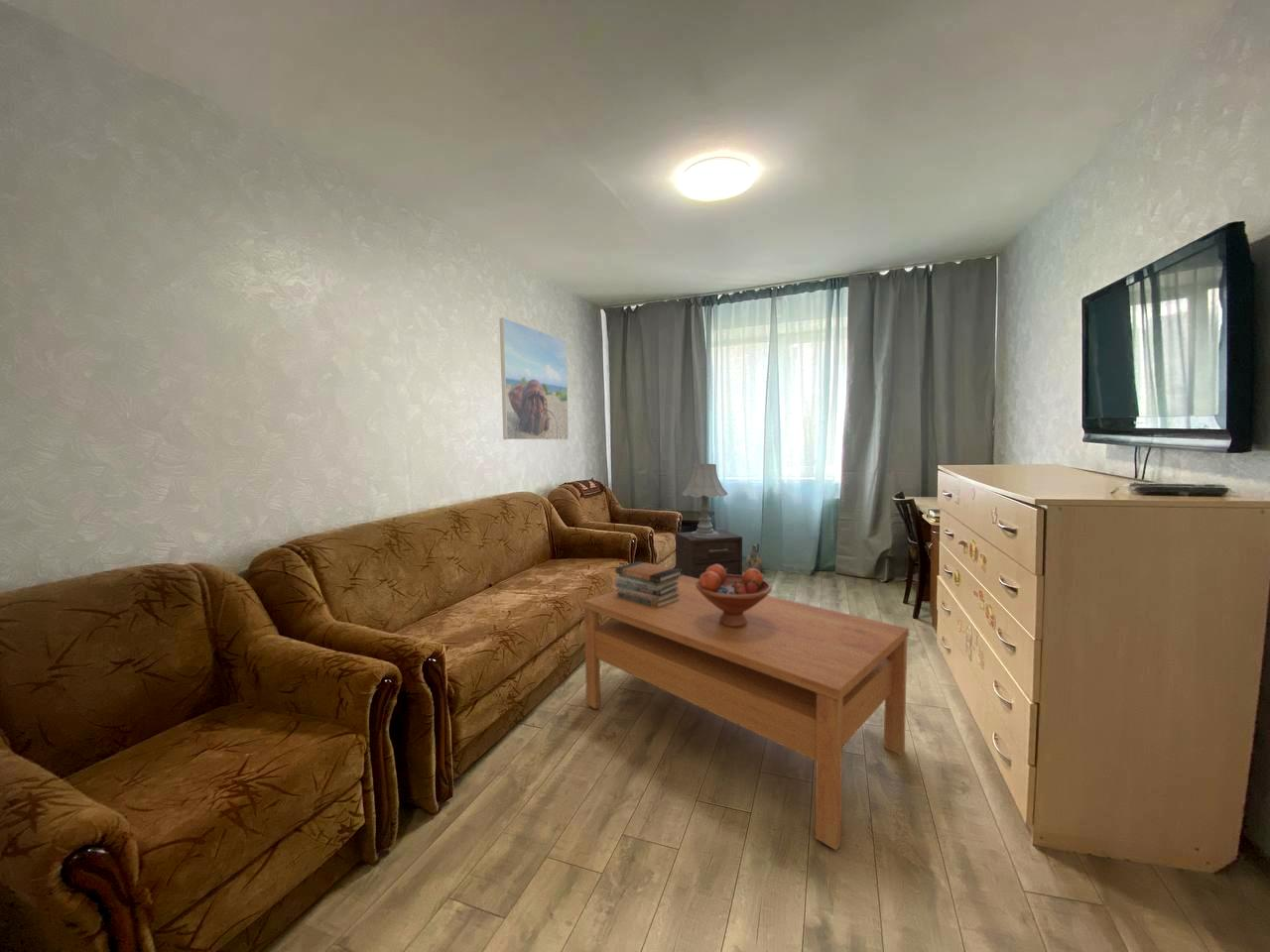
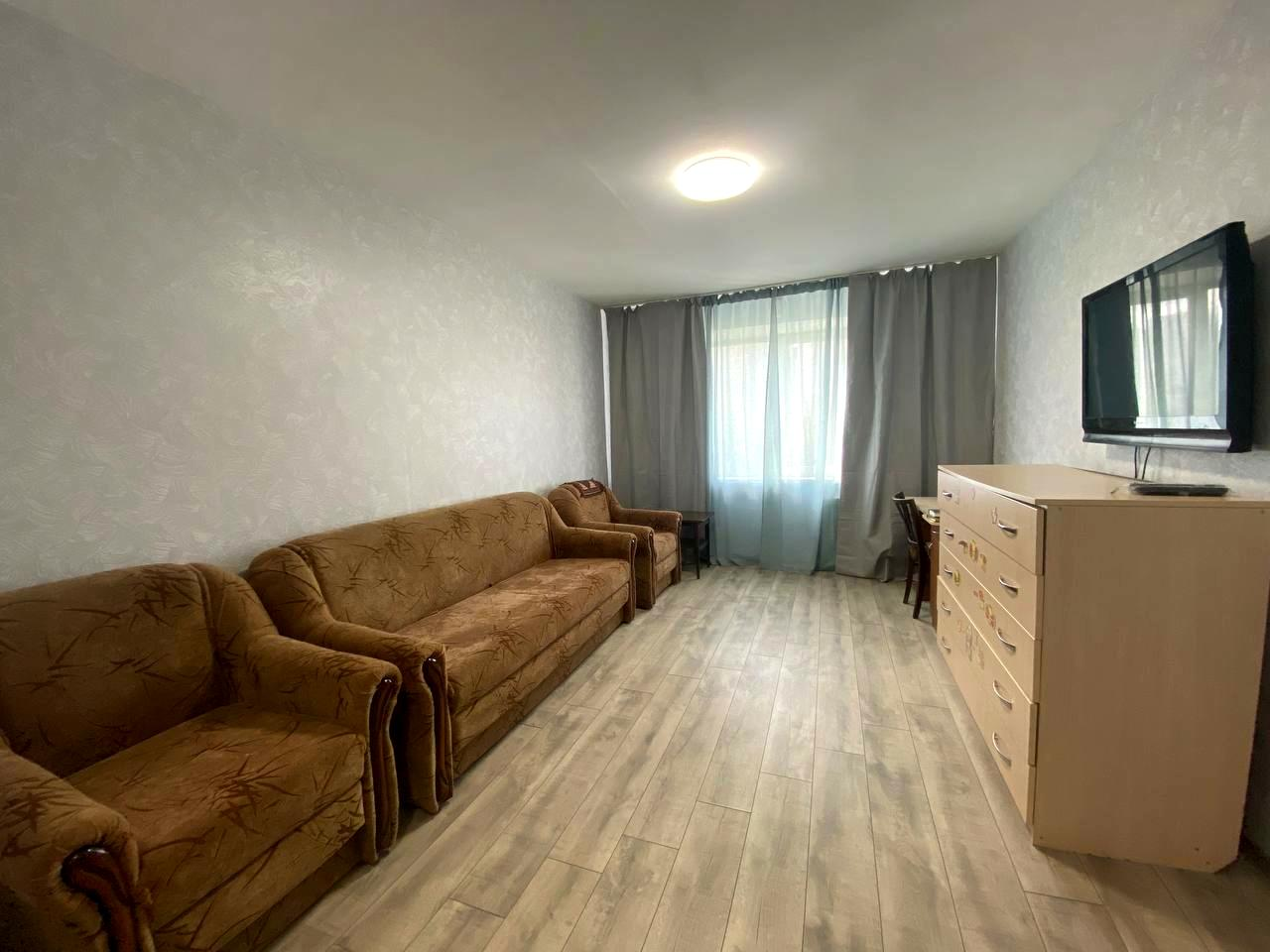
- ceramic jug [745,542,763,572]
- fruit bowl [696,564,773,628]
- table lamp [681,463,728,537]
- coffee table [582,575,910,851]
- book stack [614,560,683,608]
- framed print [499,317,570,441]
- nightstand [675,529,743,579]
